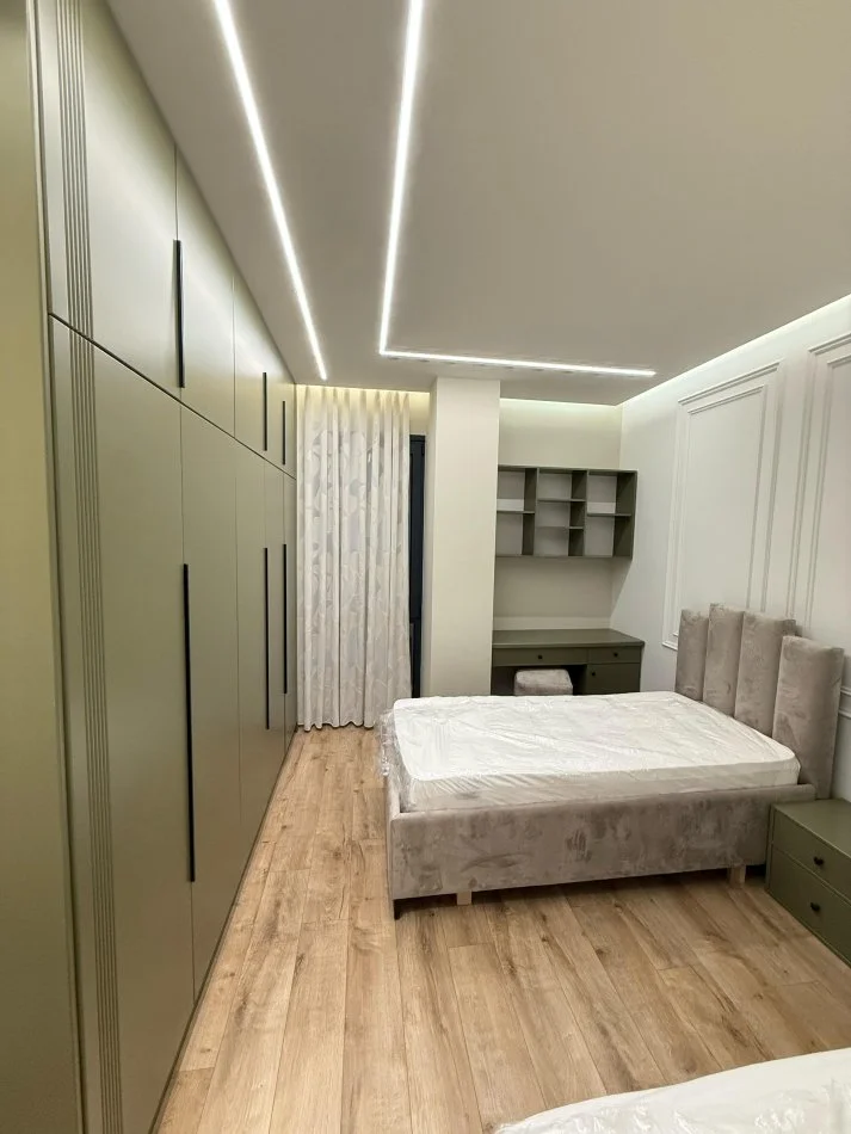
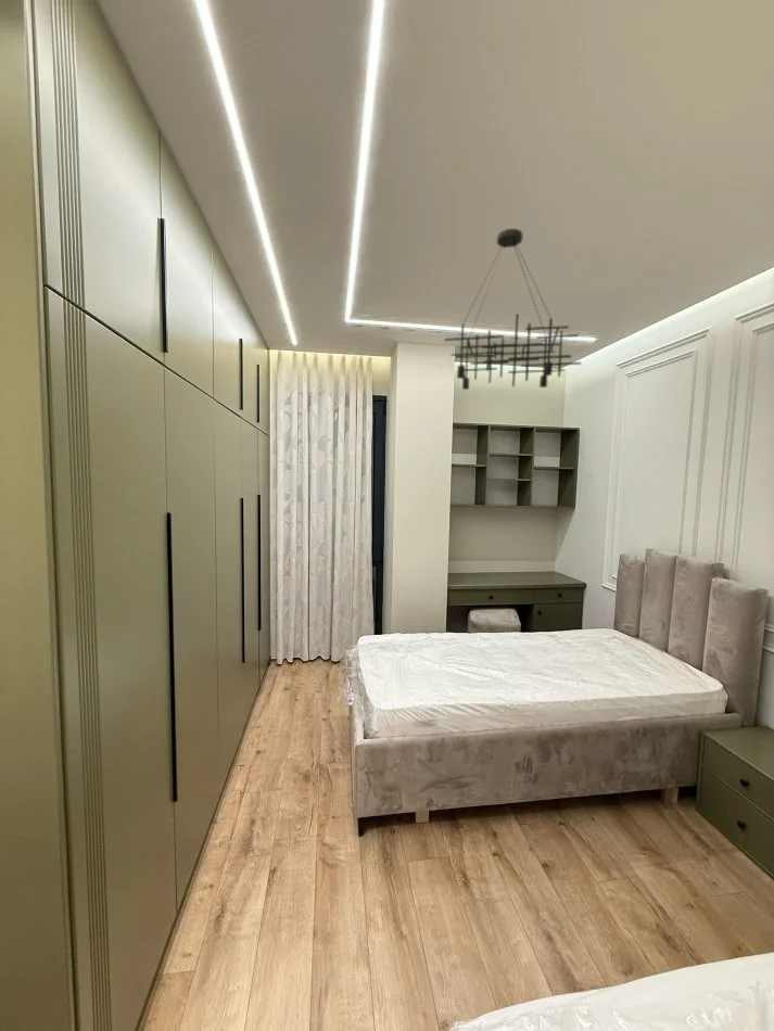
+ chandelier [444,228,582,391]
